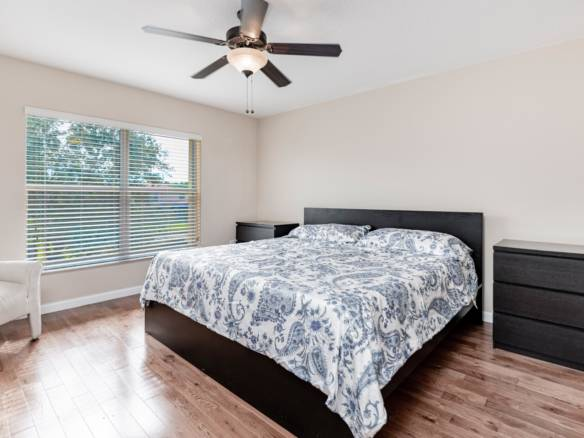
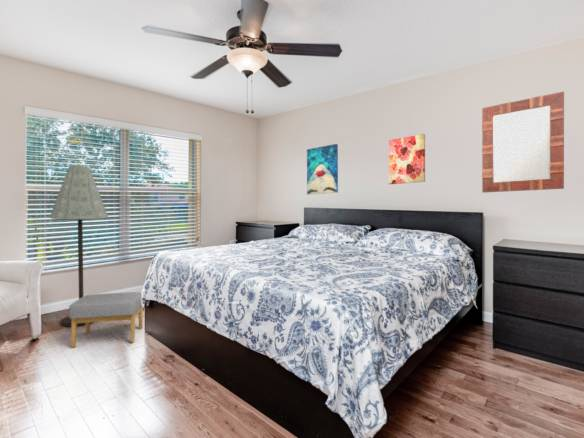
+ wall art [306,143,339,195]
+ footstool [68,291,144,348]
+ home mirror [481,90,565,194]
+ wall art [388,133,426,185]
+ floor lamp [49,164,109,327]
